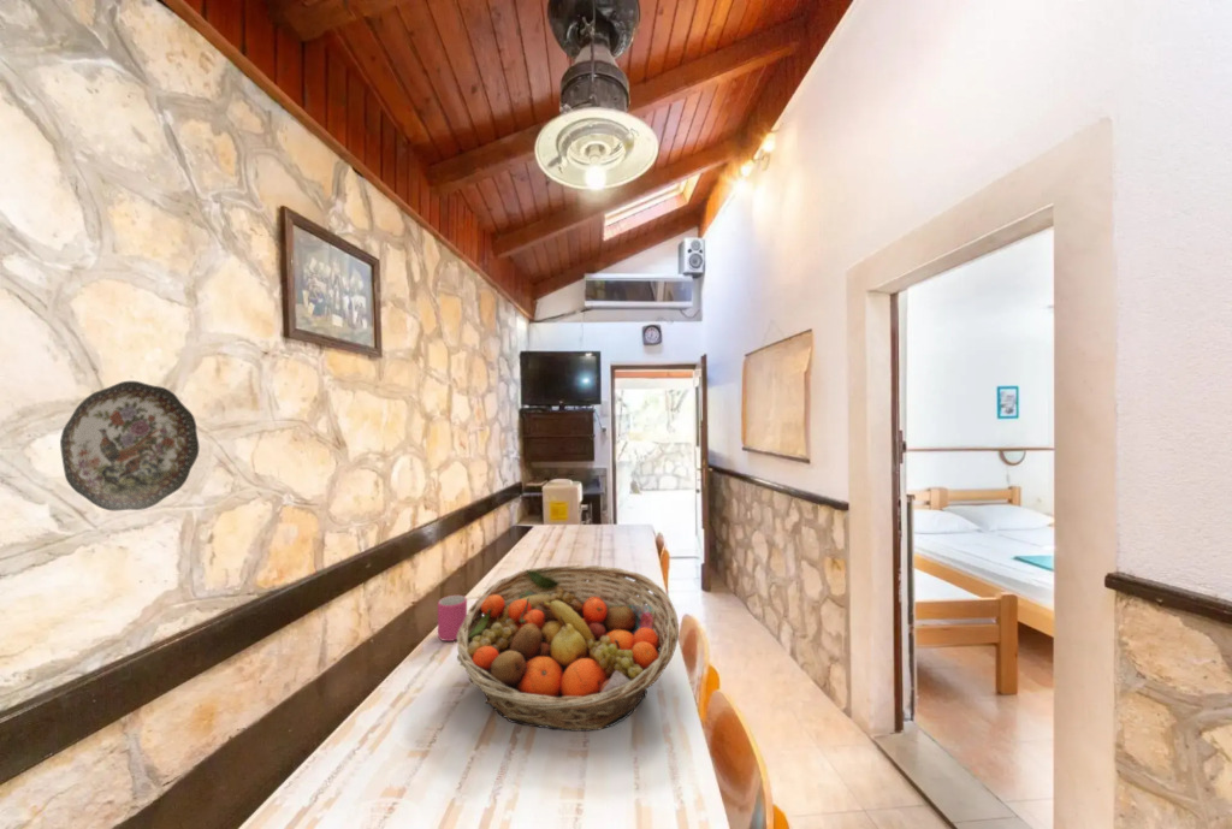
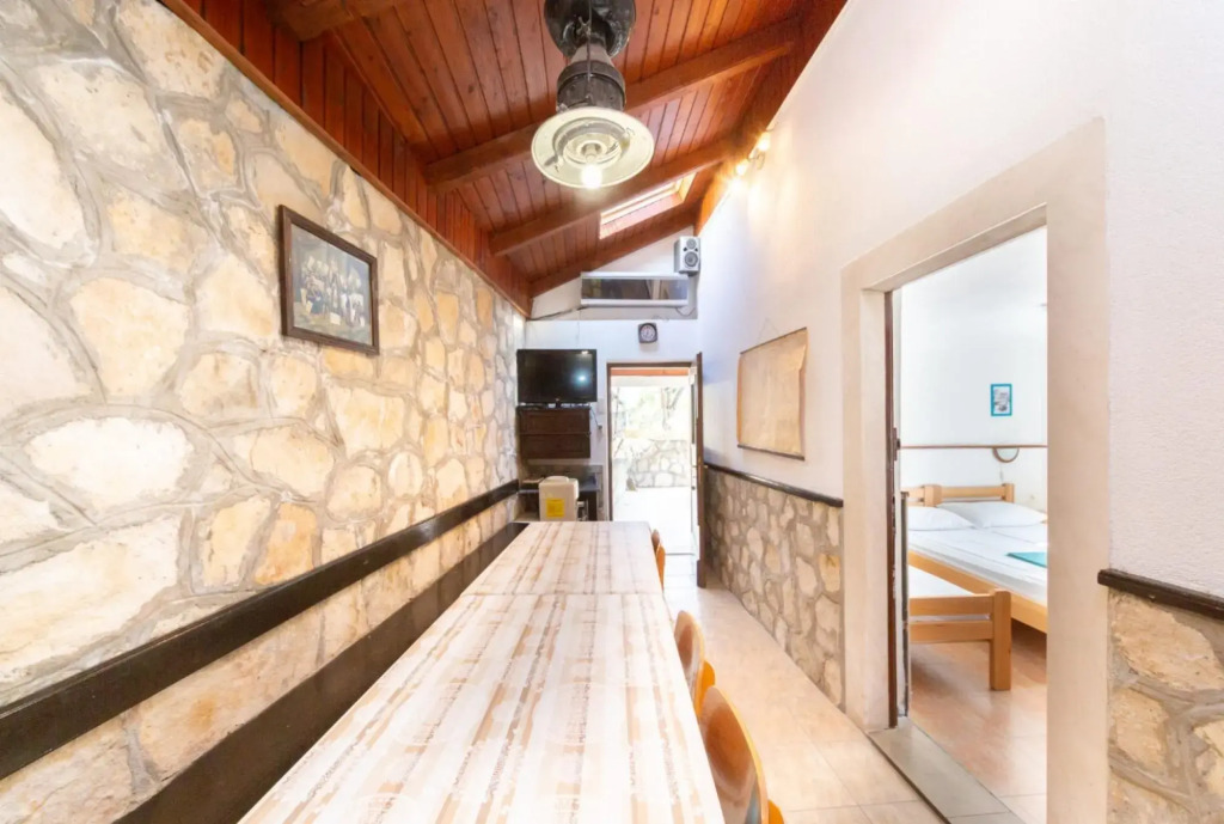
- decorative plate [59,380,200,511]
- fruit basket [456,564,680,733]
- mug [437,594,468,643]
